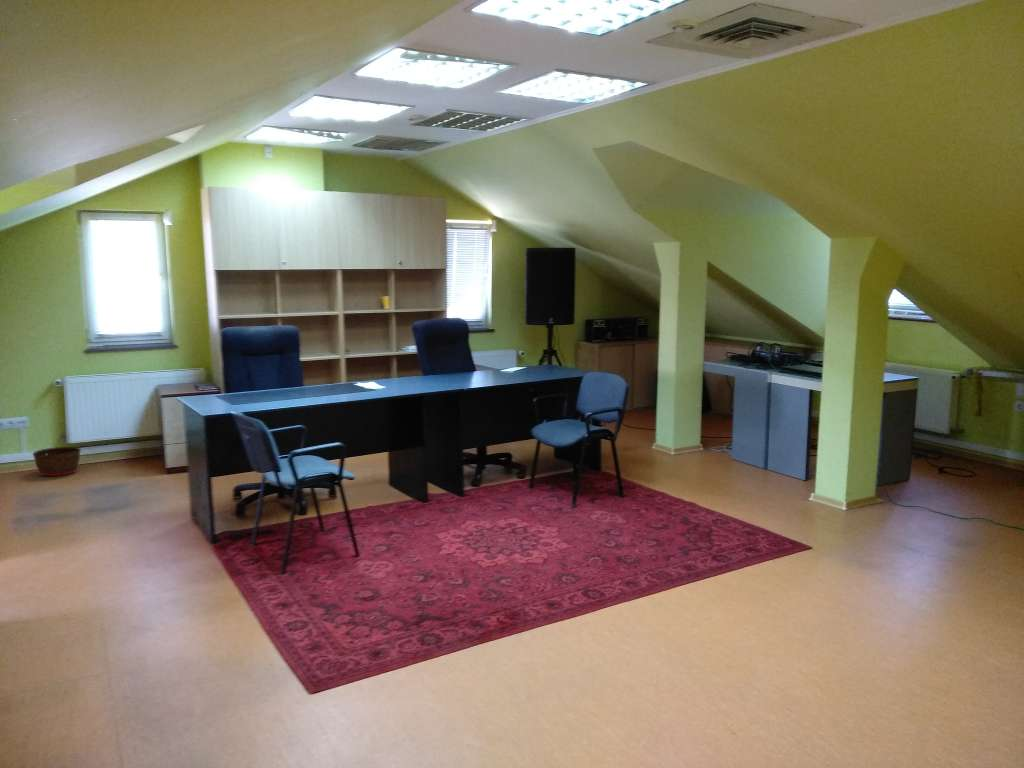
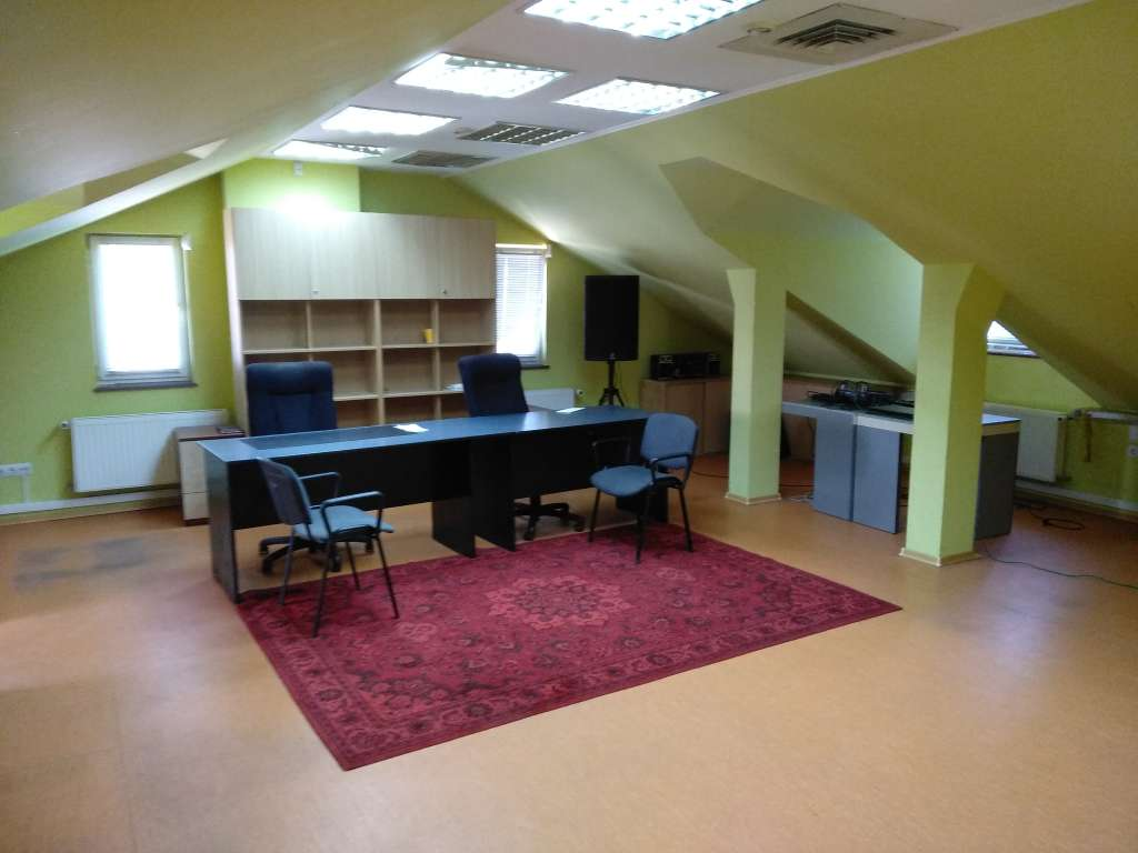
- basket [32,446,82,477]
